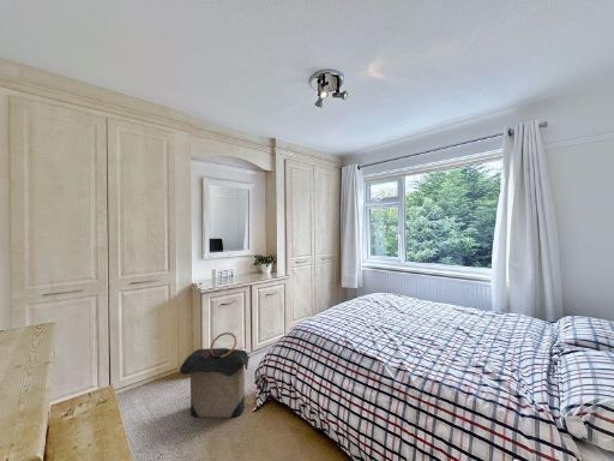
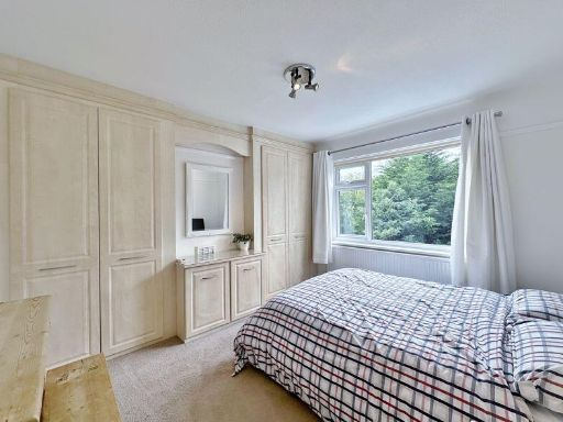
- laundry hamper [179,331,251,419]
